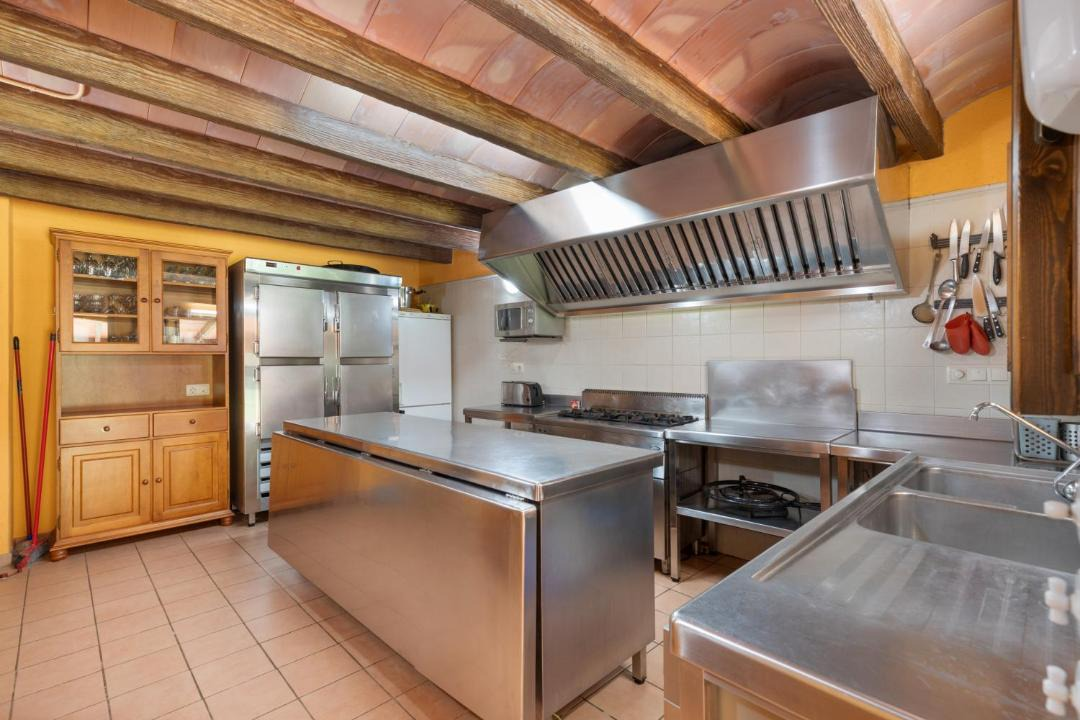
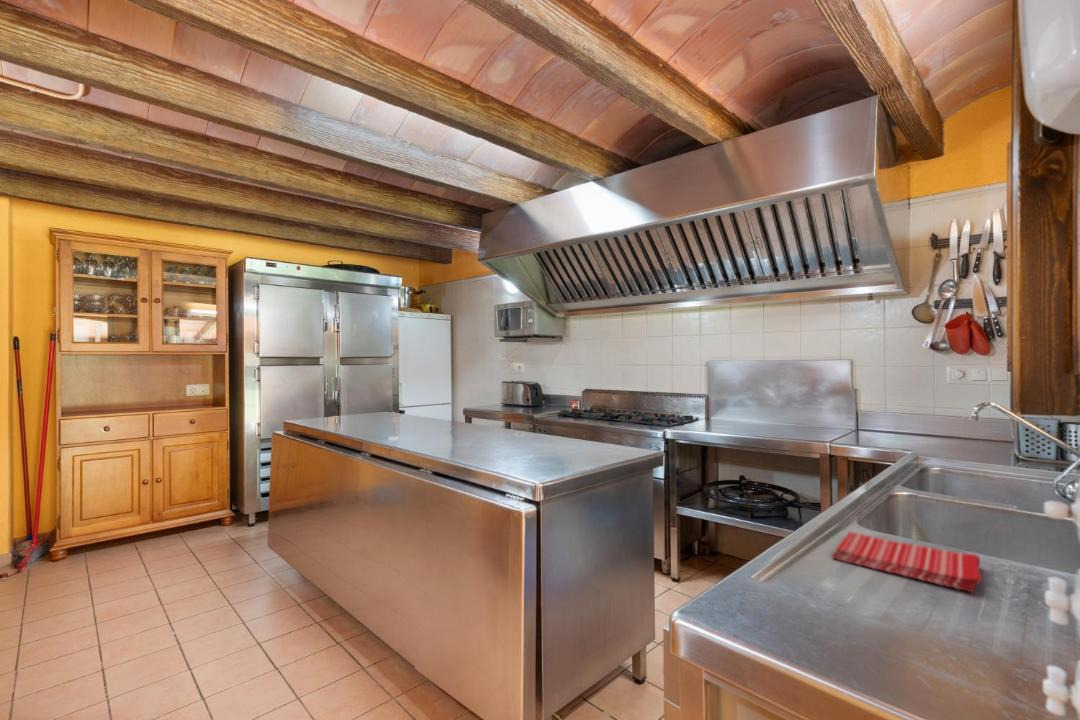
+ dish towel [831,531,982,593]
